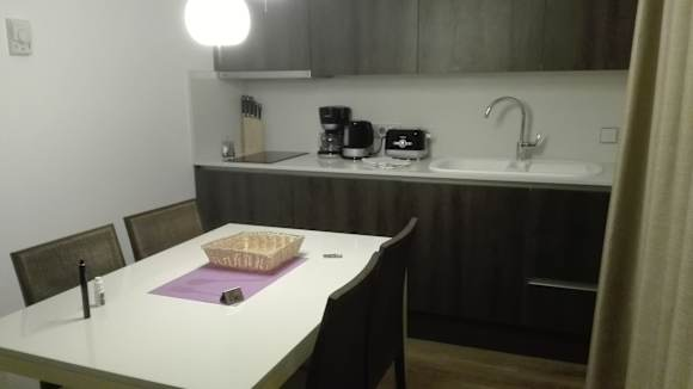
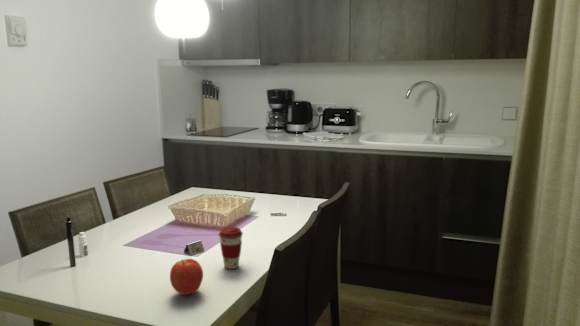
+ coffee cup [218,226,244,270]
+ apple [169,258,204,296]
